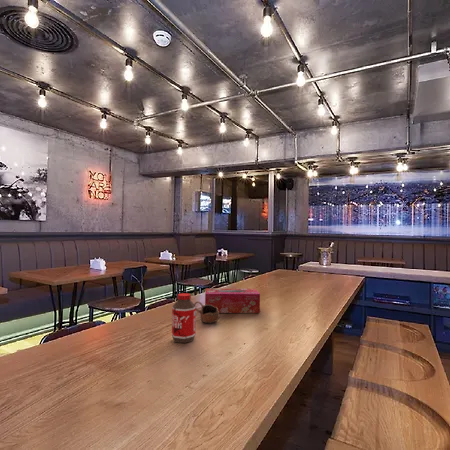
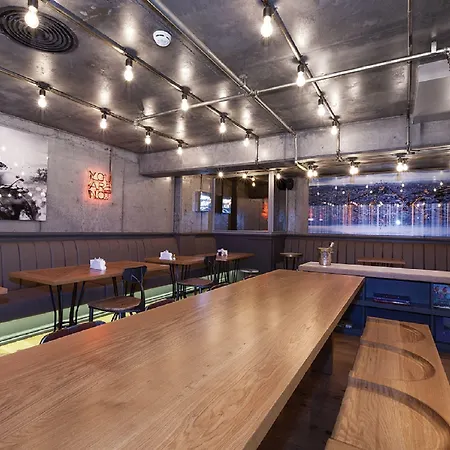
- bottle [171,292,197,344]
- cup [193,301,221,324]
- tissue box [204,288,261,314]
